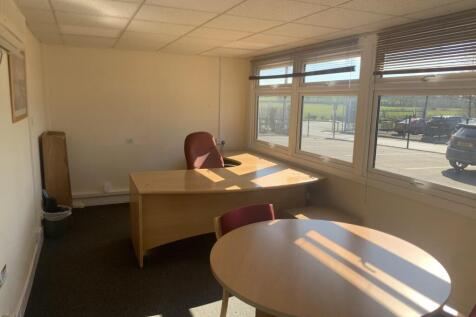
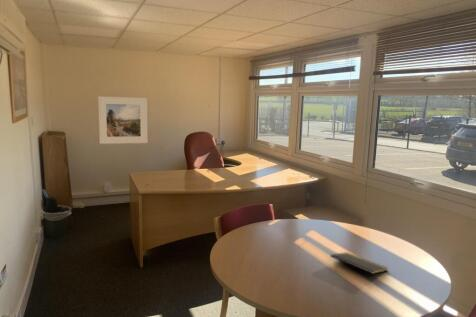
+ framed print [97,95,149,145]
+ notepad [330,251,389,282]
